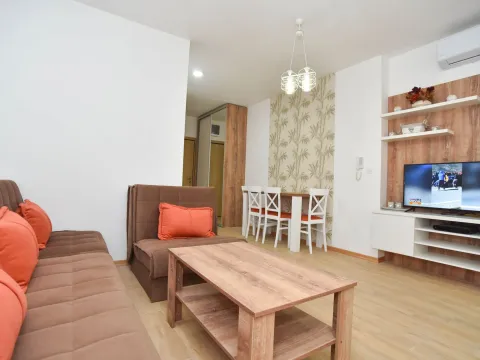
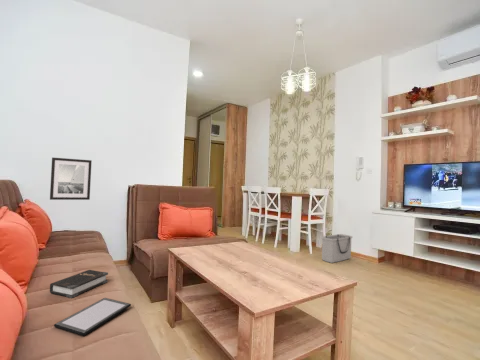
+ hardback book [49,269,109,299]
+ storage bin [320,233,353,264]
+ wall art [49,157,92,201]
+ tablet [53,297,132,336]
